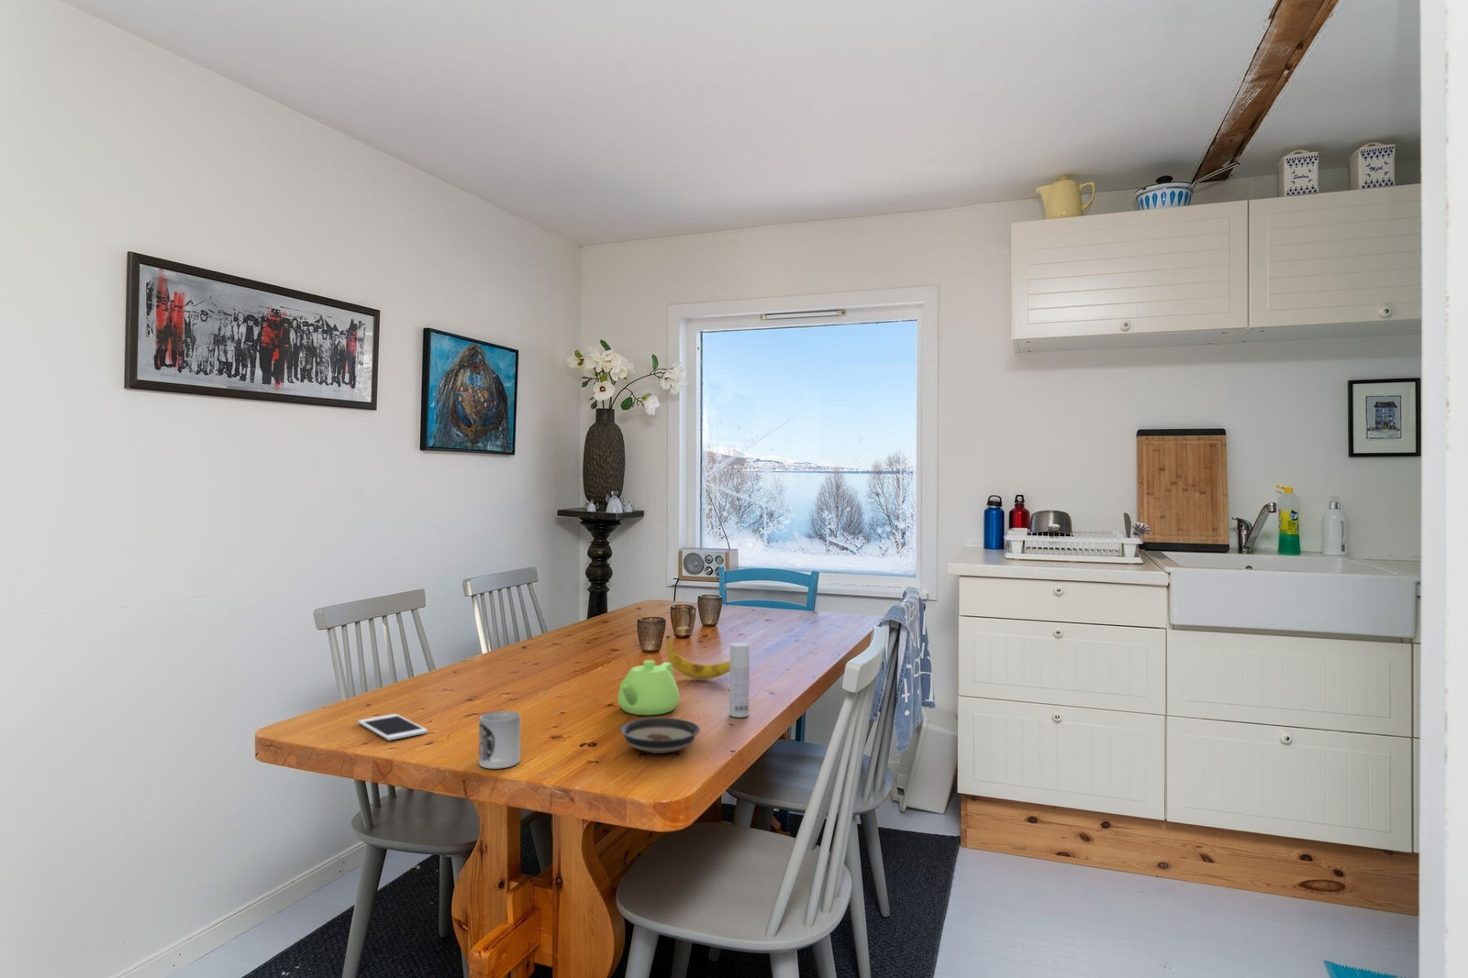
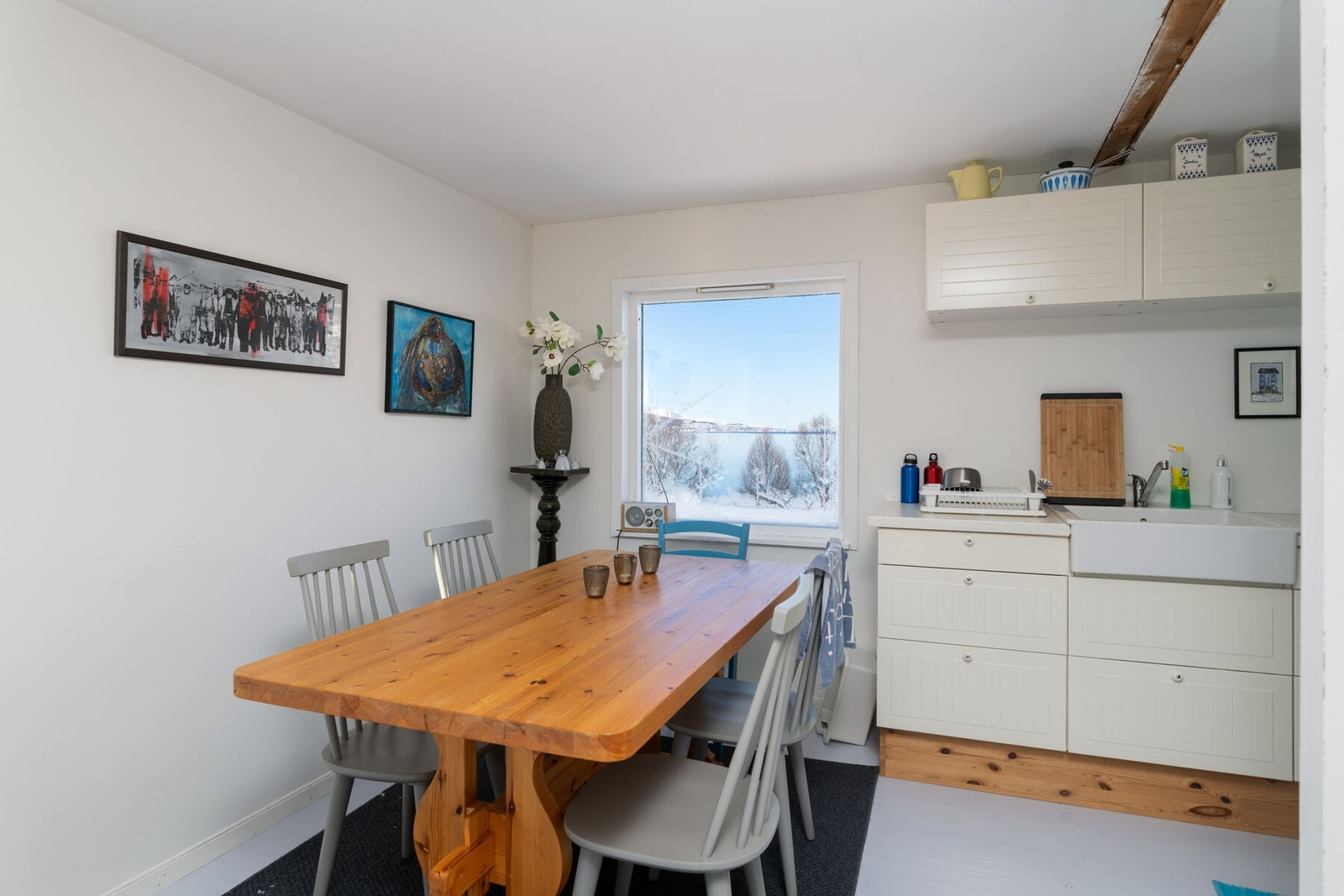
- teapot [616,659,680,716]
- banana [665,634,731,680]
- saucer [619,717,701,754]
- cell phone [357,713,428,741]
- bottle [729,642,750,718]
- cup [478,709,521,770]
